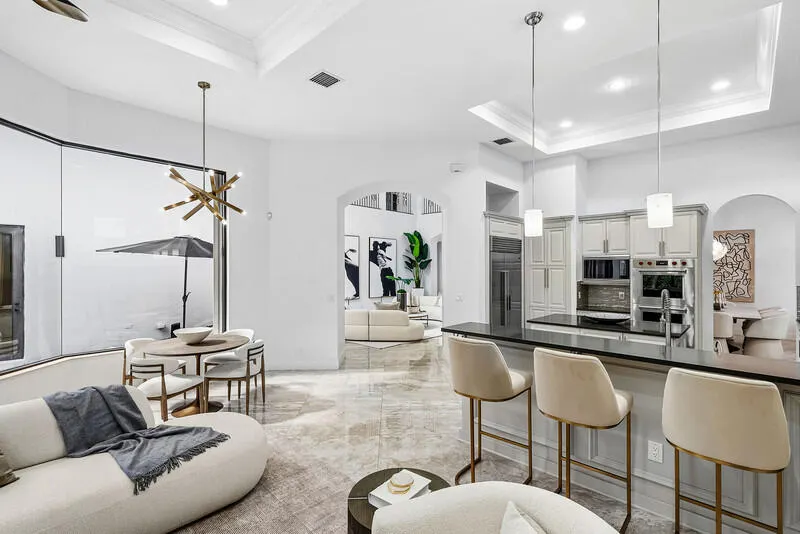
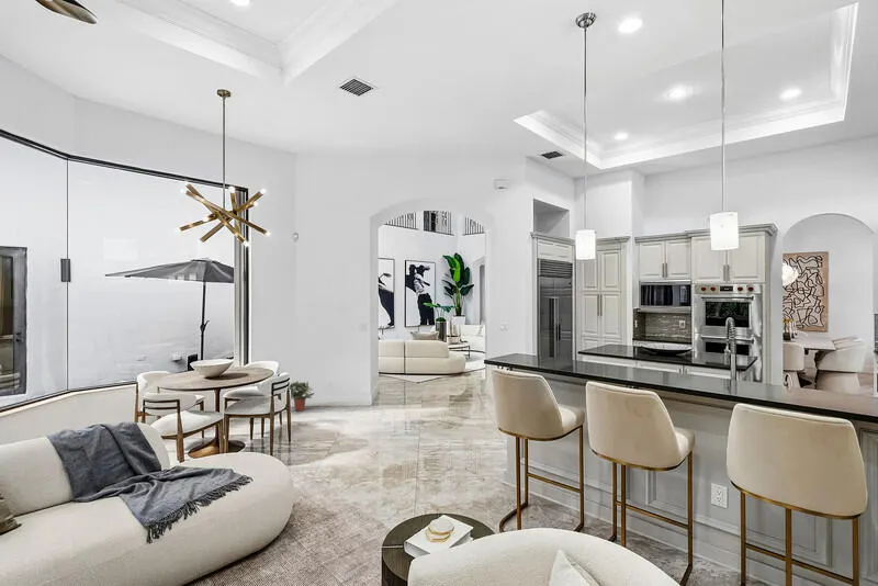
+ potted plant [289,380,315,412]
